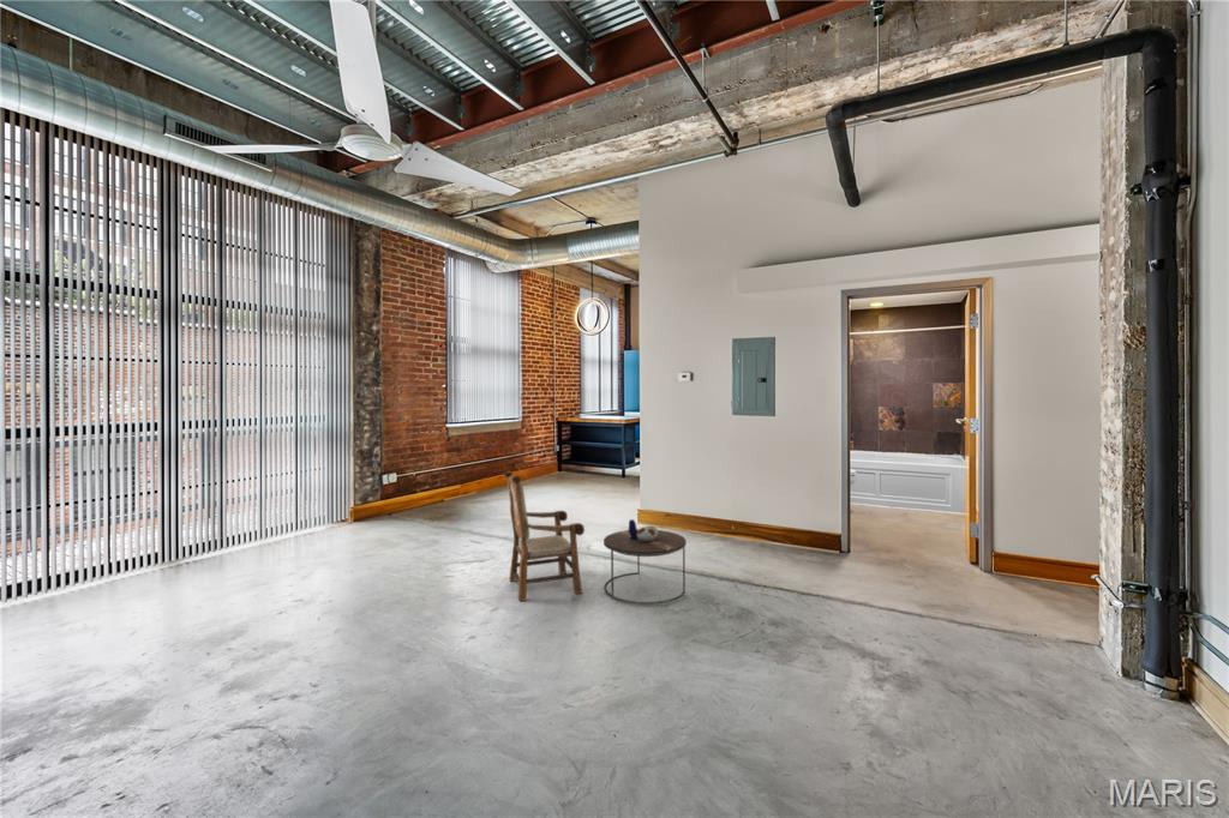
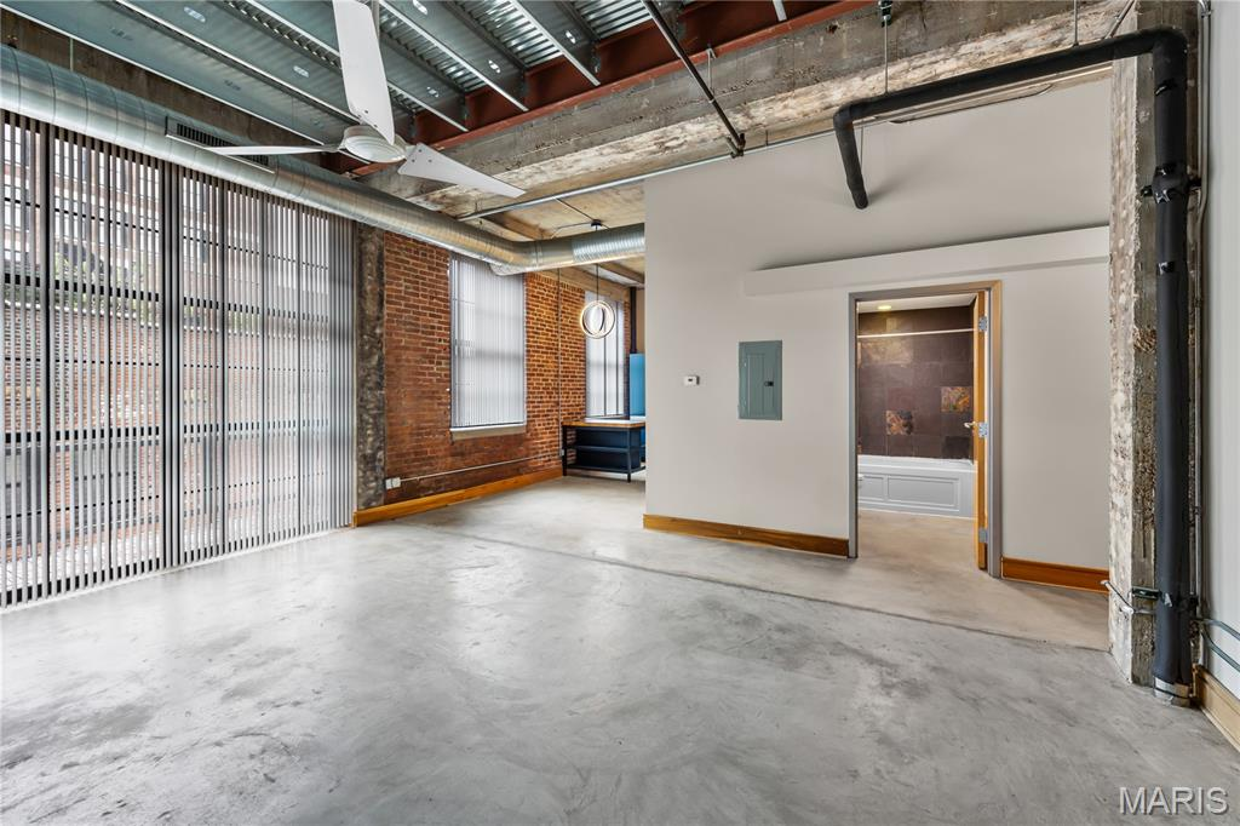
- armchair [503,470,586,602]
- side table [602,518,688,606]
